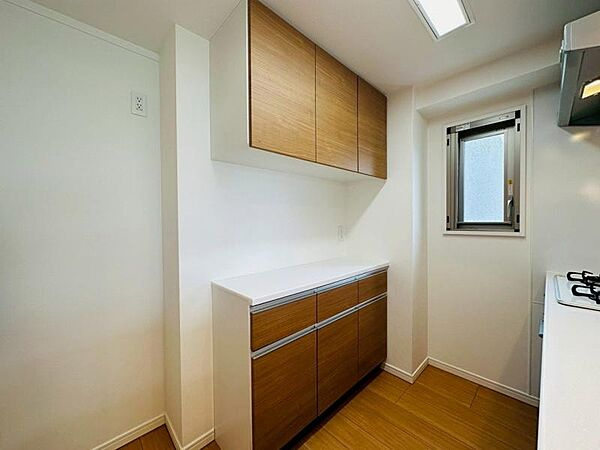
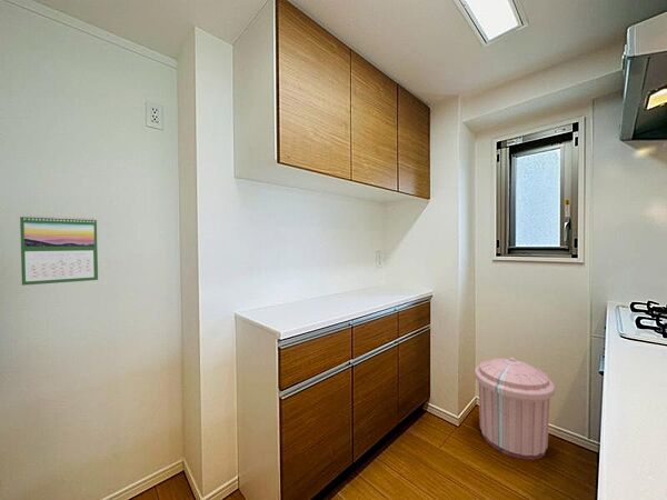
+ calendar [19,214,99,287]
+ trash can [474,357,556,461]
